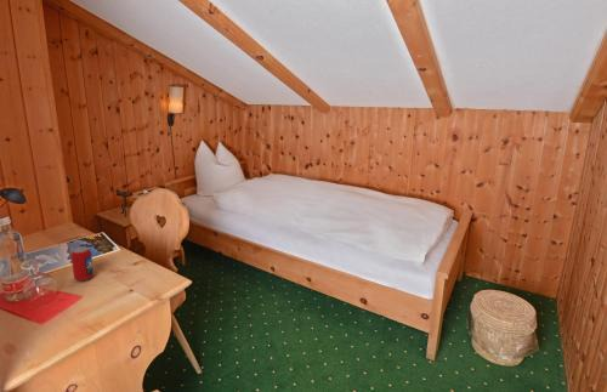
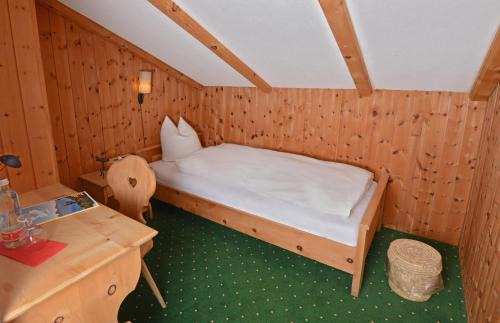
- beverage can [70,245,95,282]
